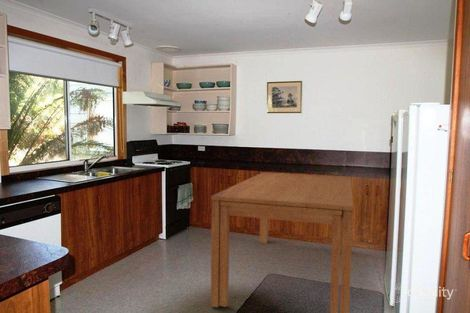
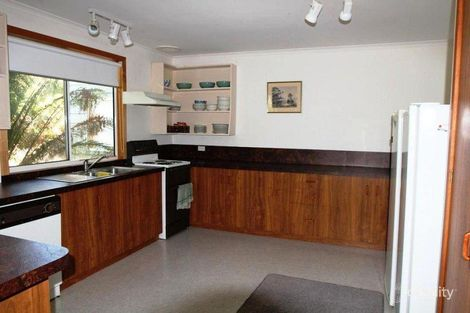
- dining table [210,171,354,313]
